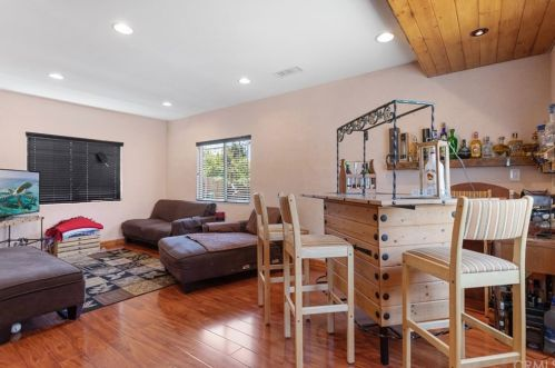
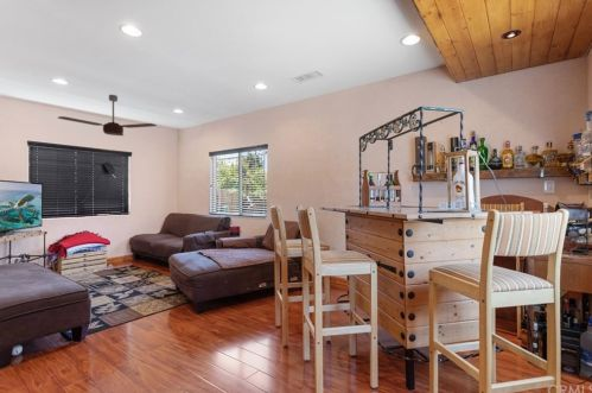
+ ceiling fan [57,94,158,137]
